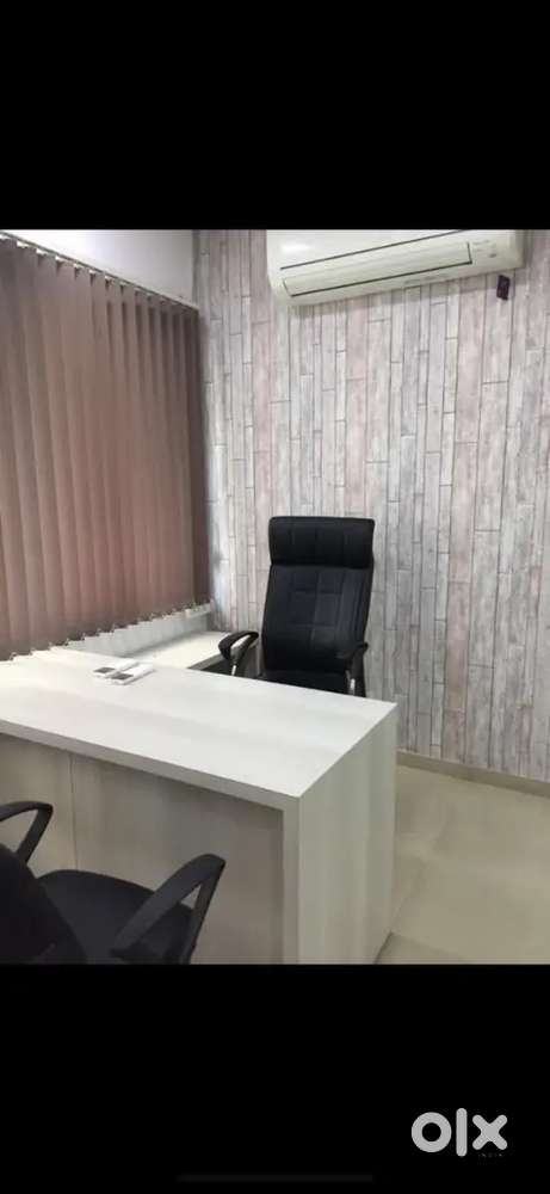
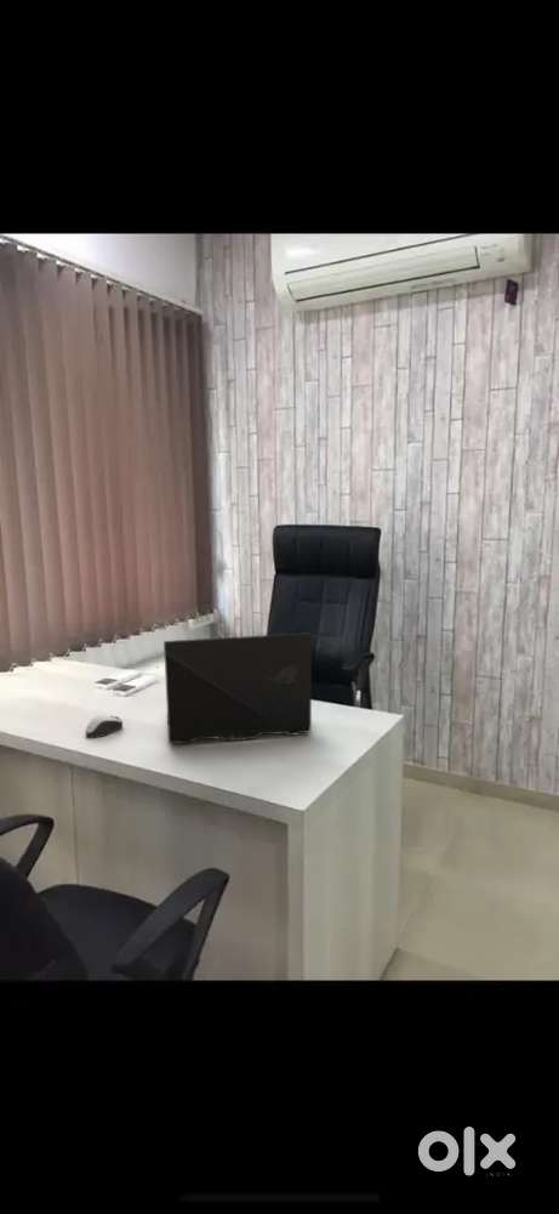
+ computer mouse [84,714,124,738]
+ laptop [162,632,313,745]
